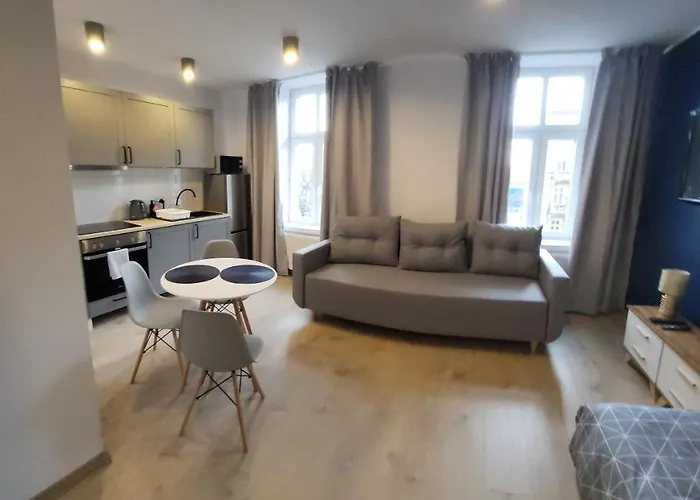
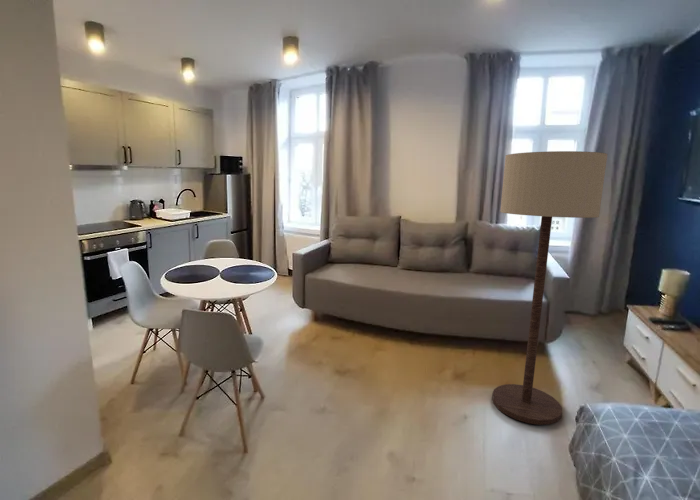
+ floor lamp [491,150,608,426]
